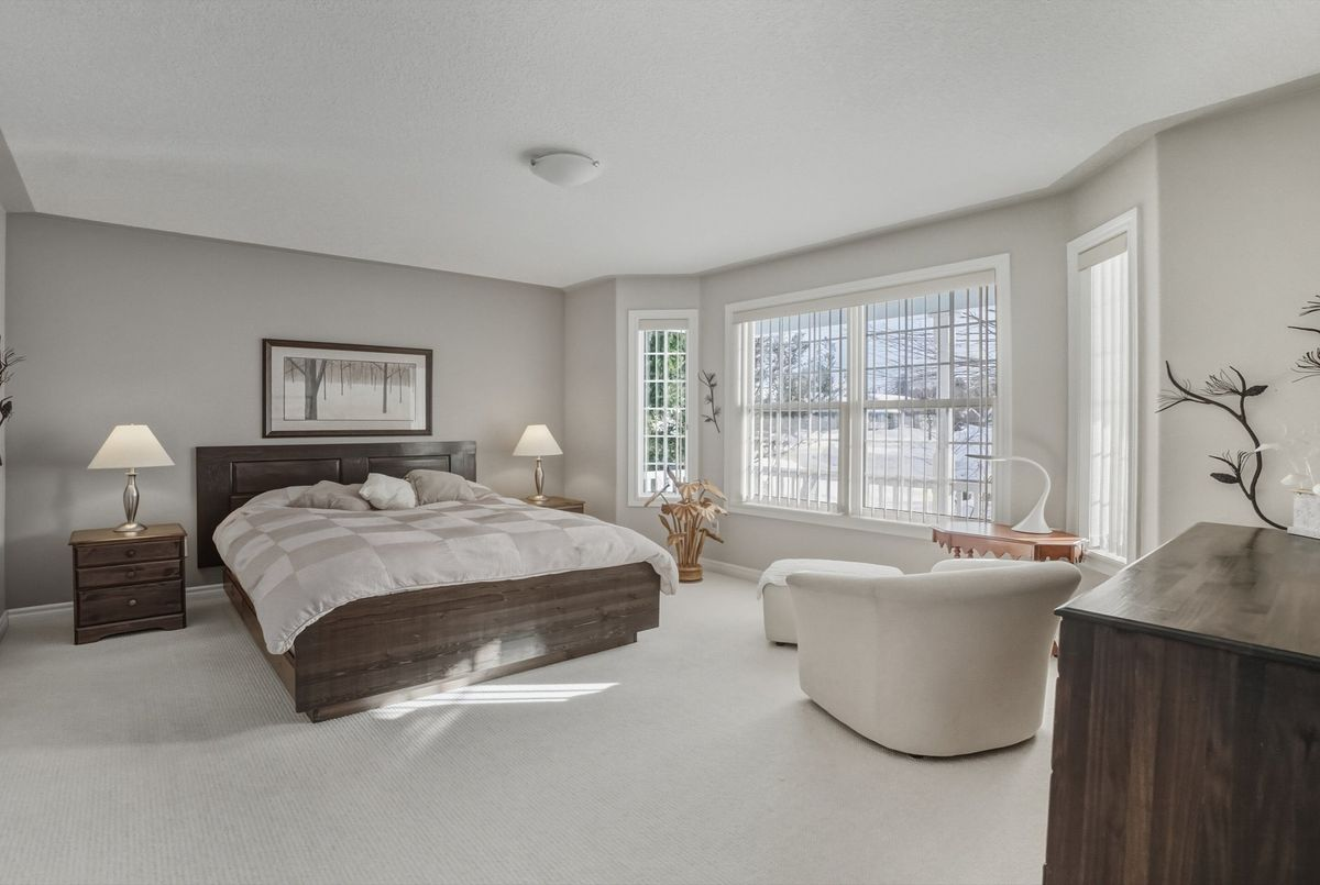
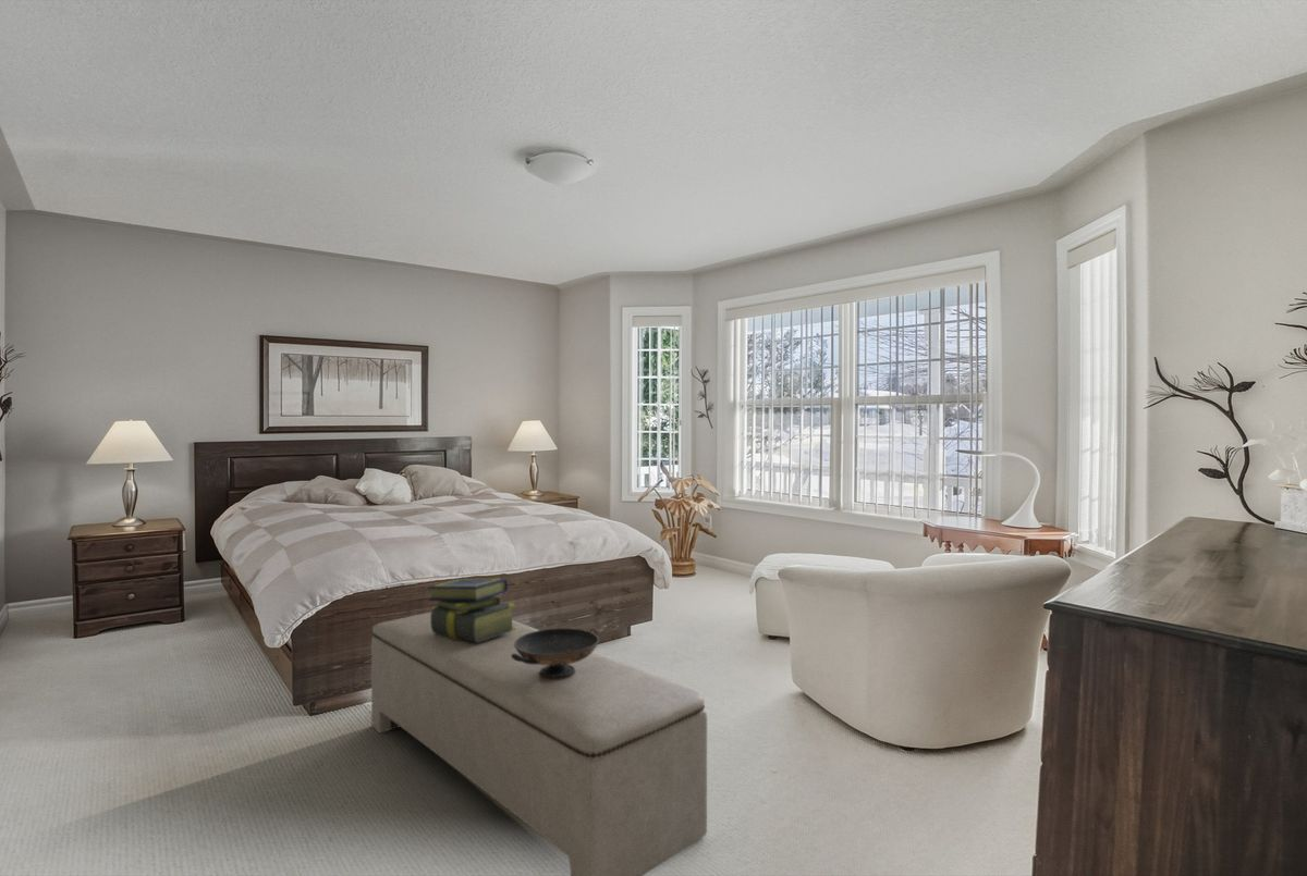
+ bench [370,610,708,876]
+ stack of books [427,577,516,642]
+ decorative bowl [511,627,600,679]
